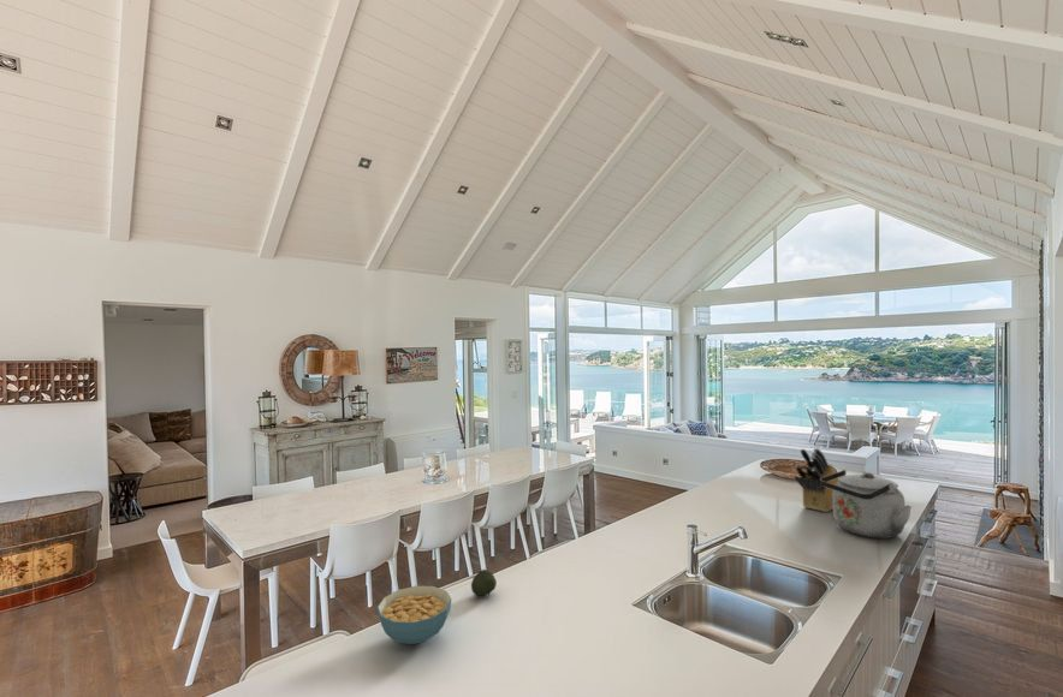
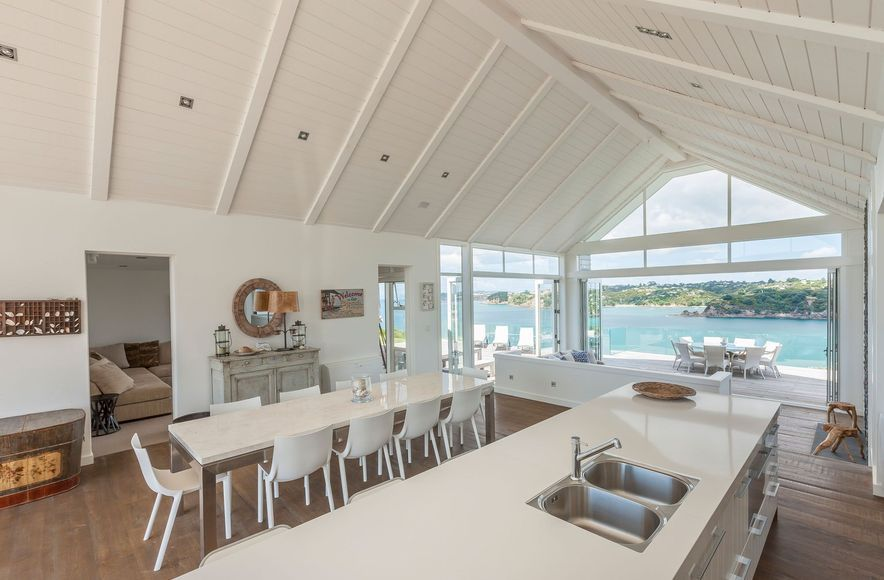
- fruit [470,568,498,597]
- kettle [820,469,913,540]
- knife block [794,447,839,513]
- cereal bowl [376,585,452,645]
